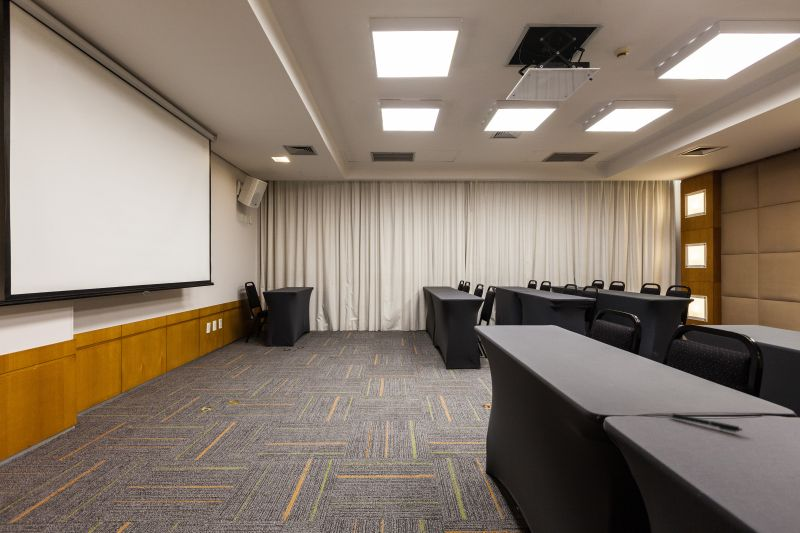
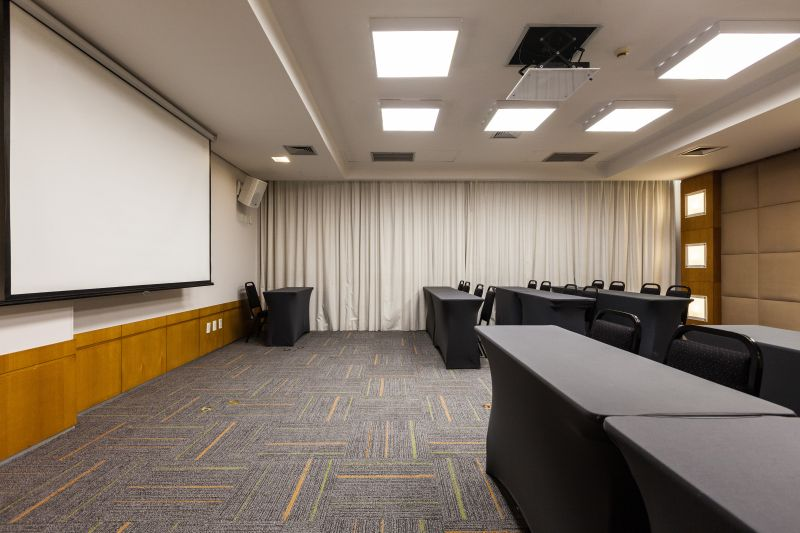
- pen [665,412,743,434]
